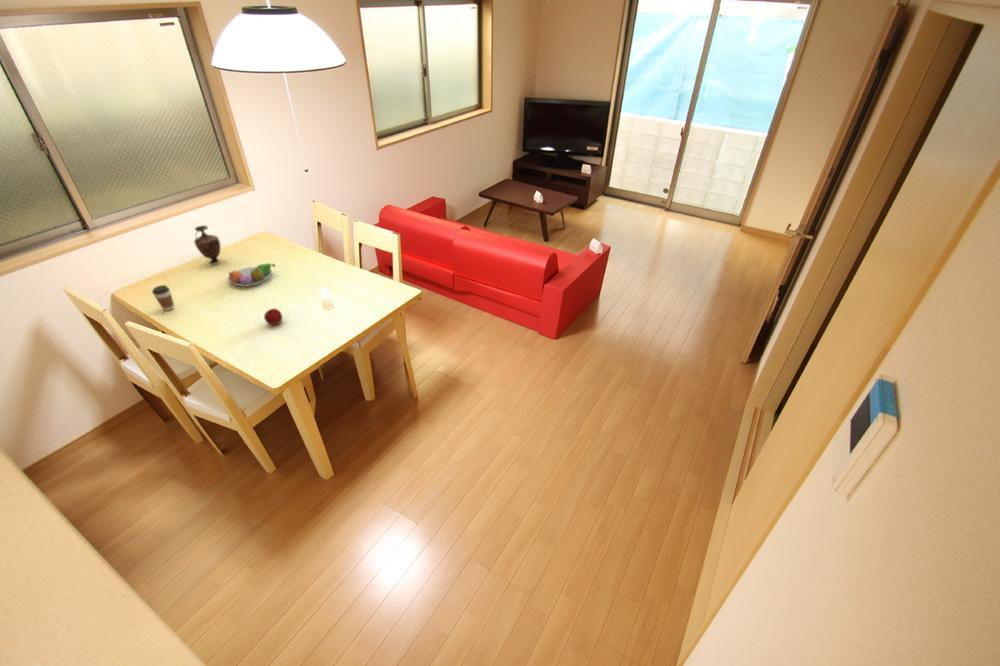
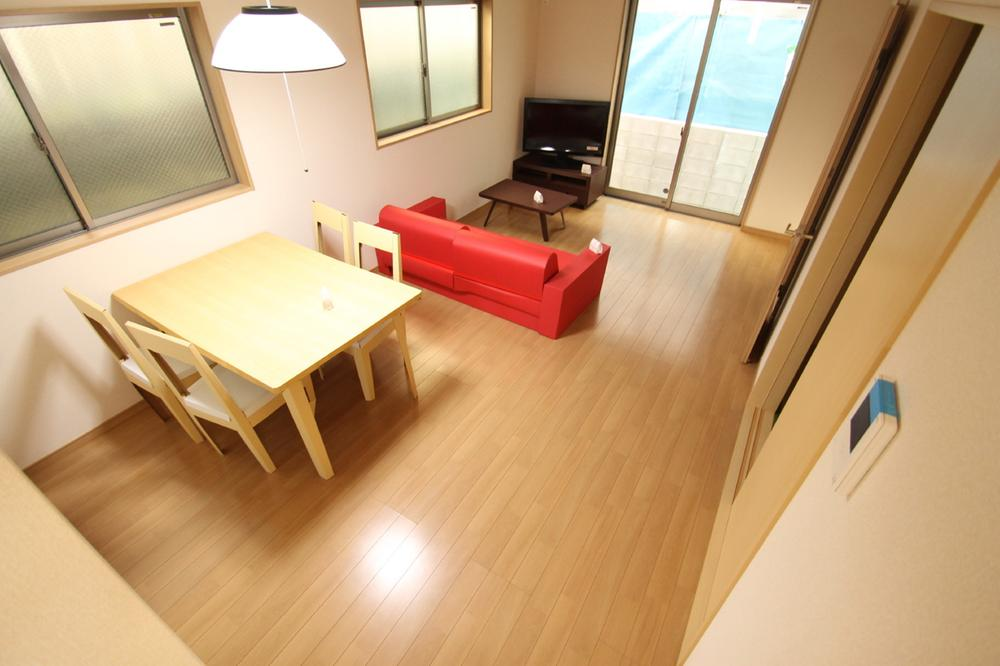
- fruit bowl [227,262,276,288]
- apple [263,307,283,326]
- coffee cup [151,284,175,312]
- vase [193,224,222,267]
